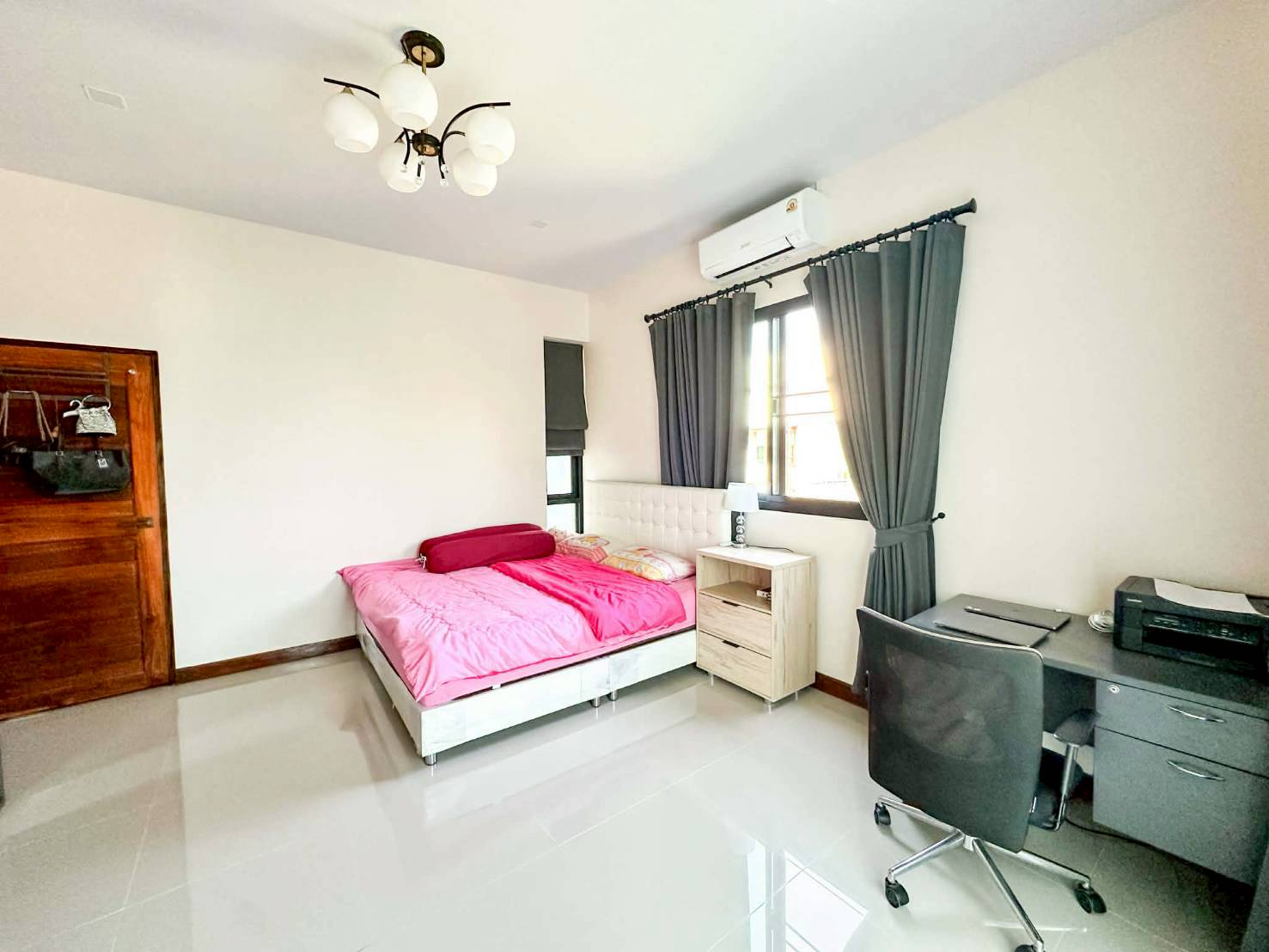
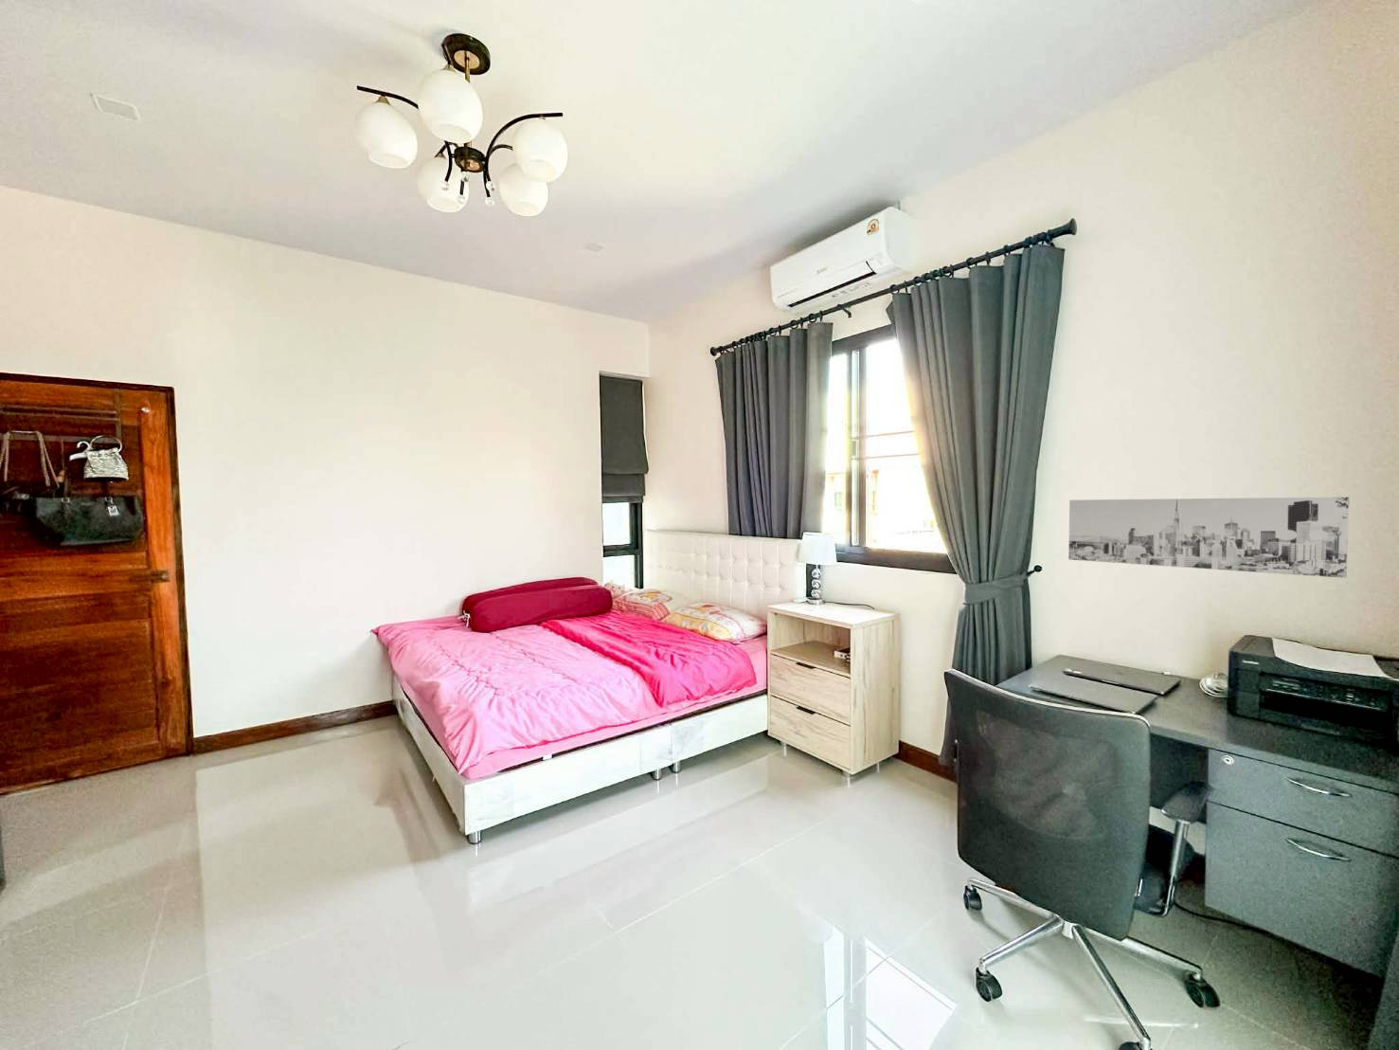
+ wall art [1067,496,1349,579]
